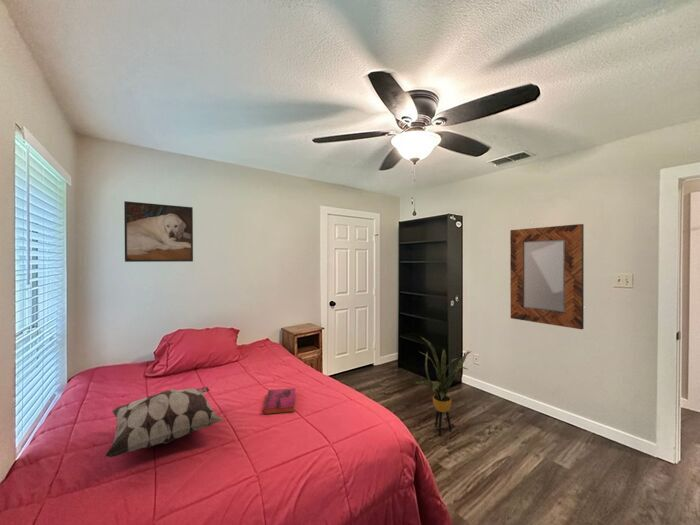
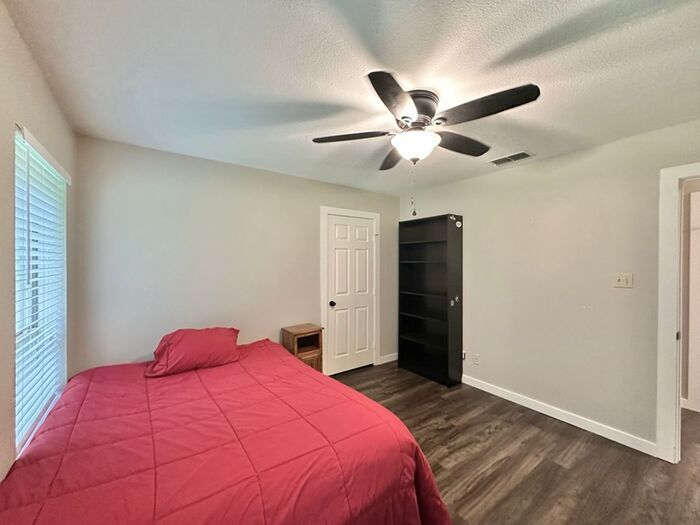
- decorative pillow [104,386,225,458]
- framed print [123,200,194,263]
- home mirror [509,223,585,330]
- hardback book [262,387,297,415]
- house plant [415,336,473,436]
